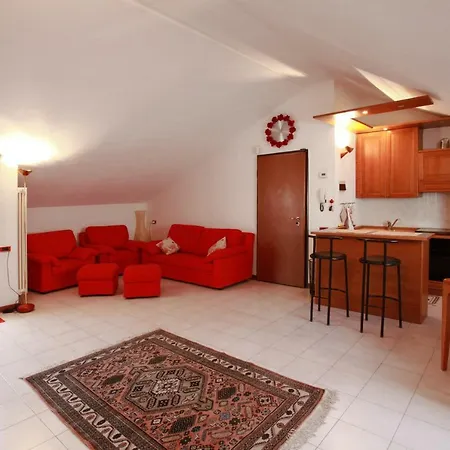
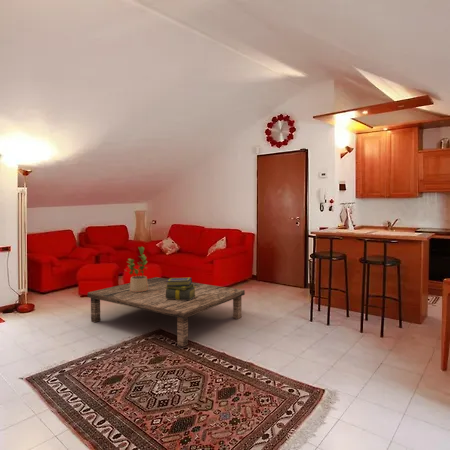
+ potted plant [123,246,148,292]
+ stack of books [165,277,196,300]
+ coffee table [87,276,246,347]
